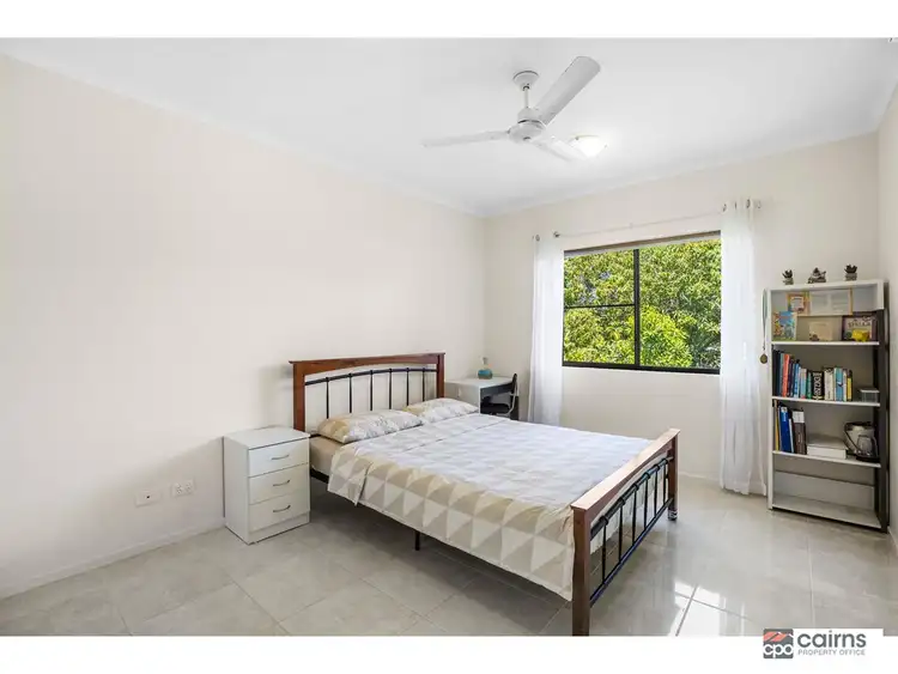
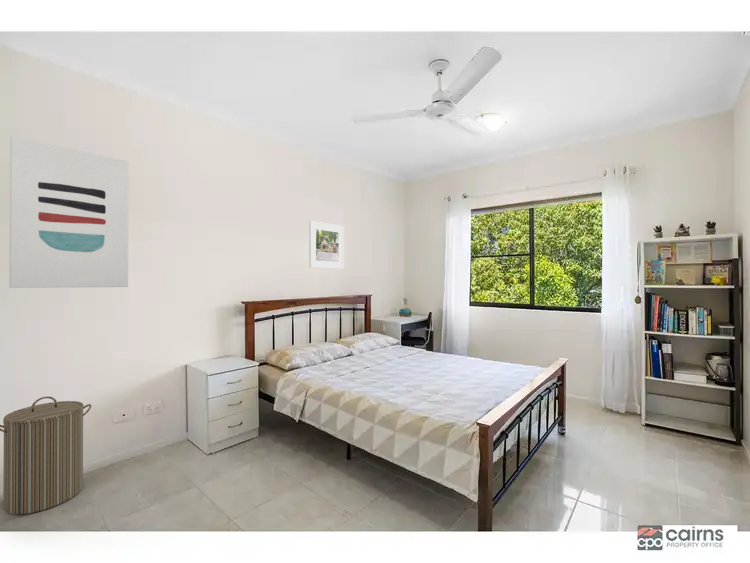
+ wall art [8,135,130,289]
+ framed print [308,220,345,270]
+ laundry hamper [0,395,92,516]
